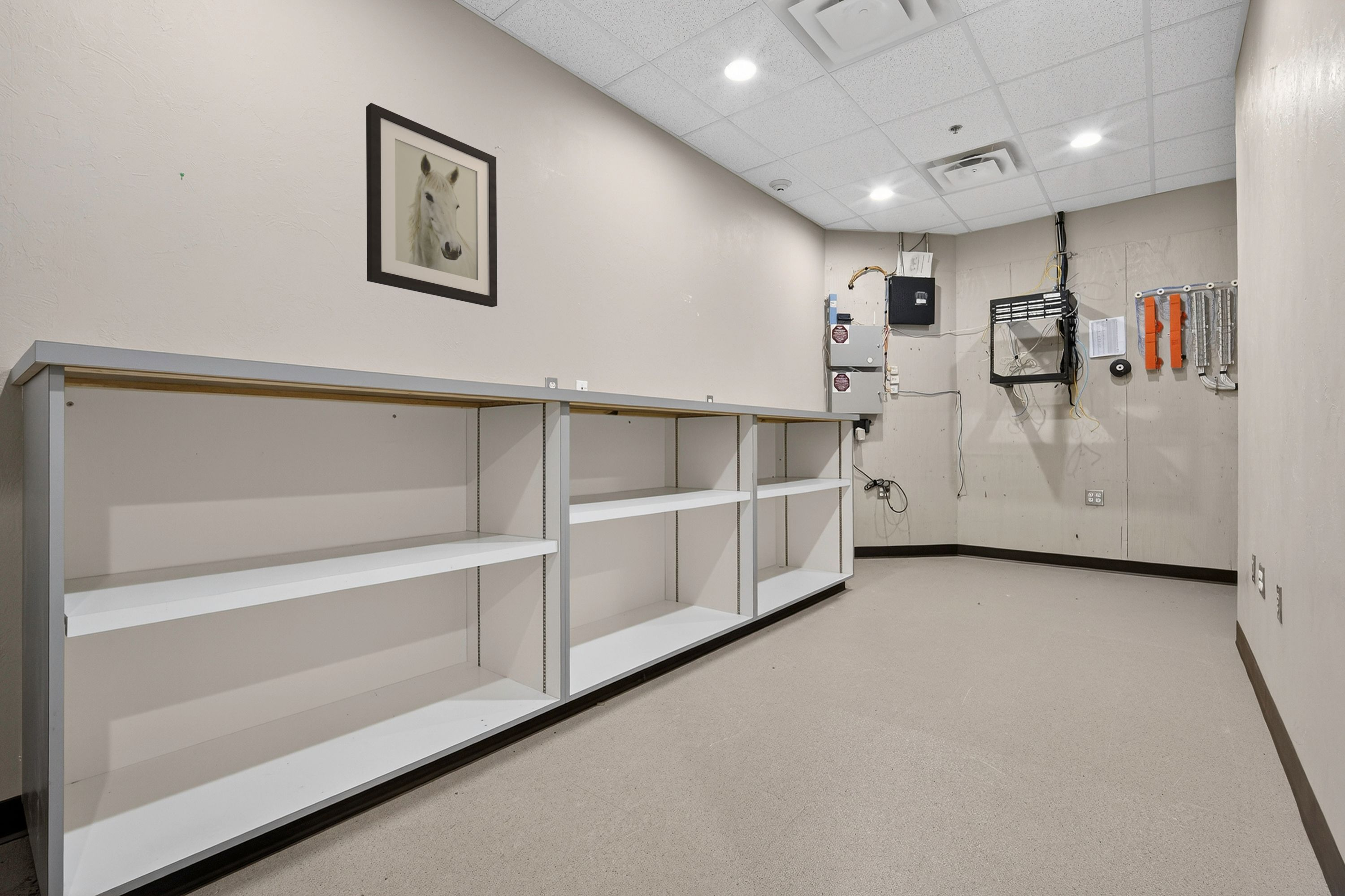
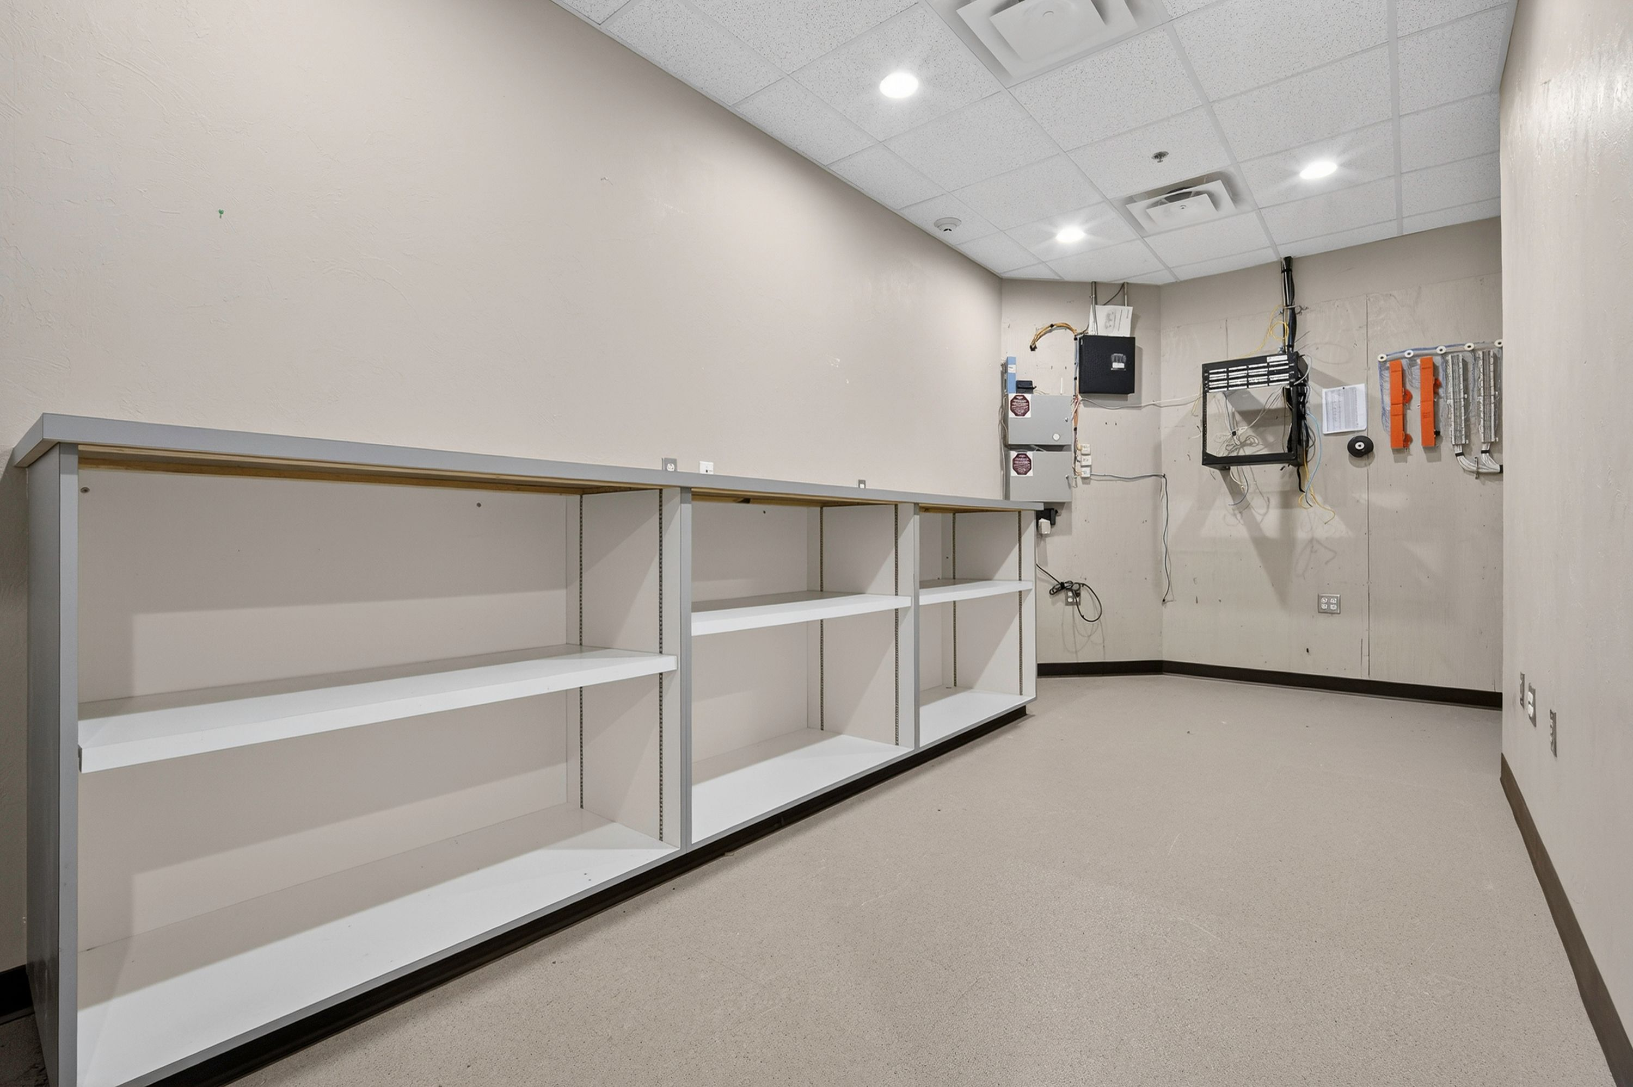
- wall art [366,102,498,307]
